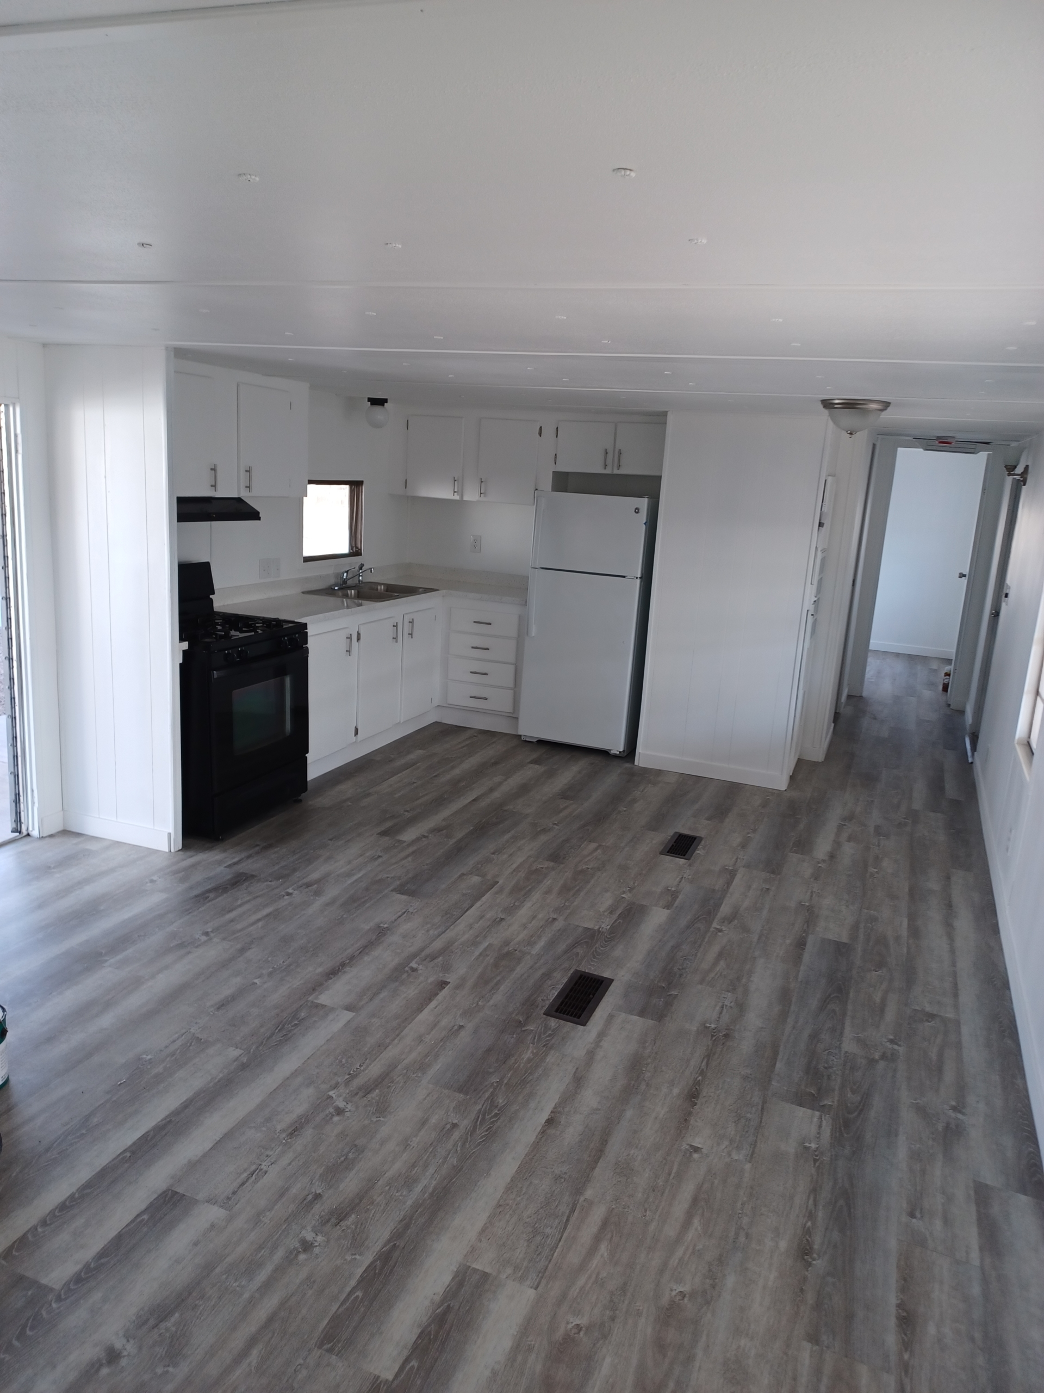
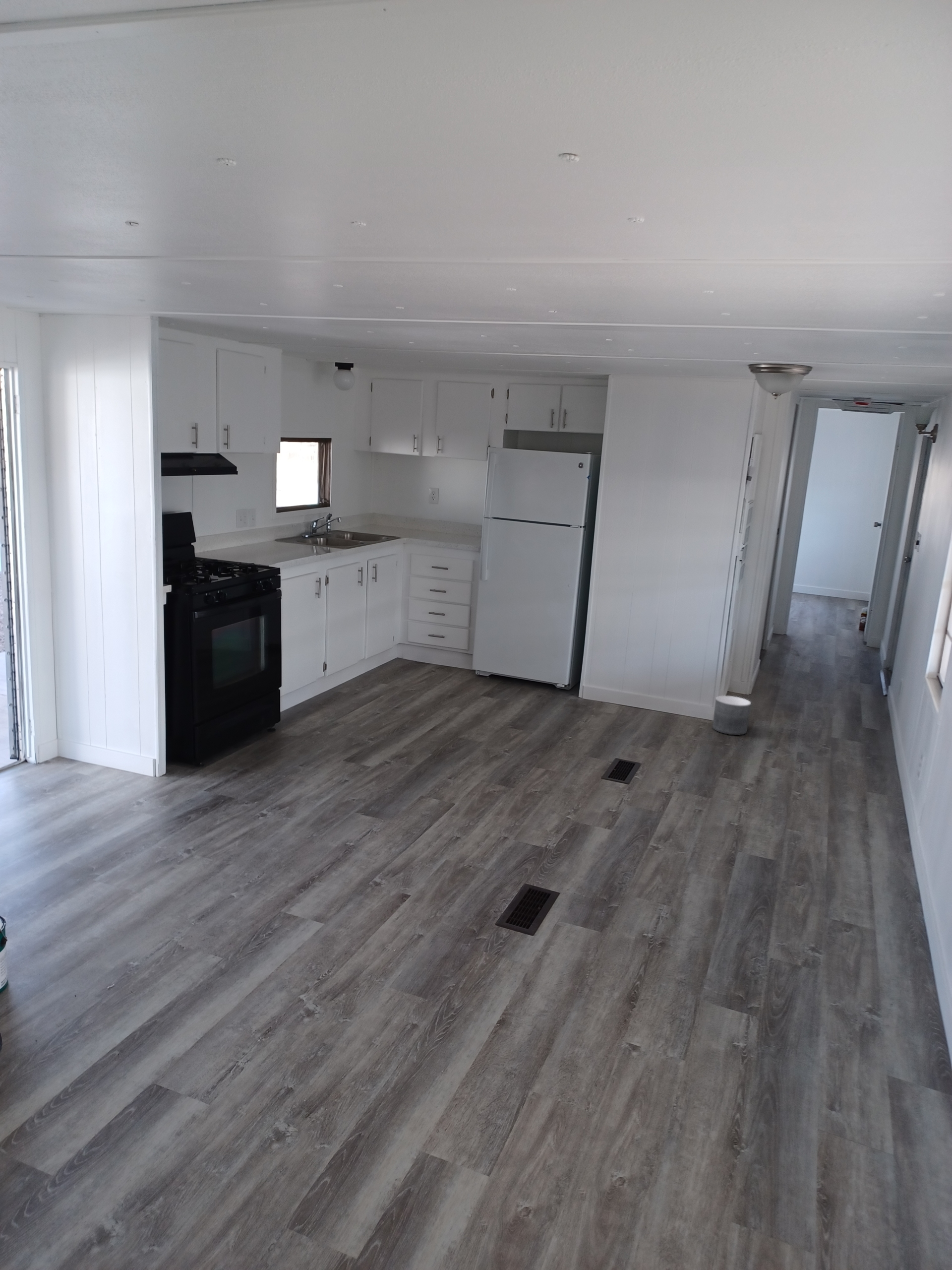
+ planter [712,695,752,736]
